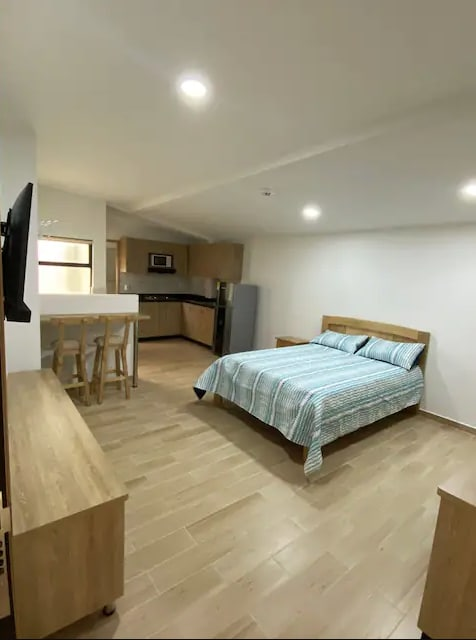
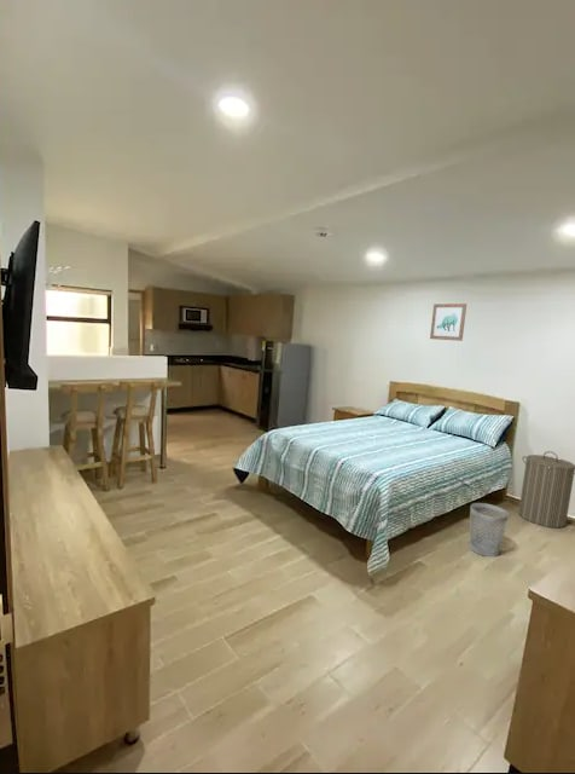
+ laundry hamper [517,450,575,528]
+ wastebasket [467,502,510,558]
+ wall art [429,302,467,342]
